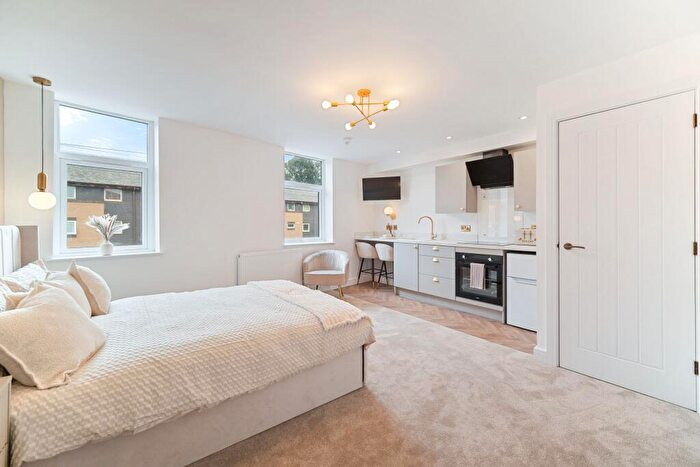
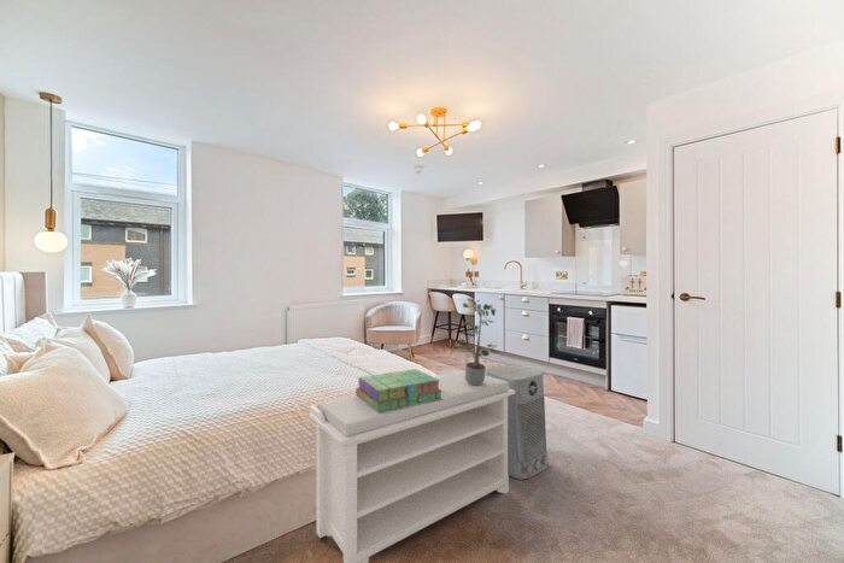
+ air purifier [485,364,550,481]
+ stack of books [354,368,442,412]
+ bench [309,370,515,563]
+ potted plant [453,298,500,385]
